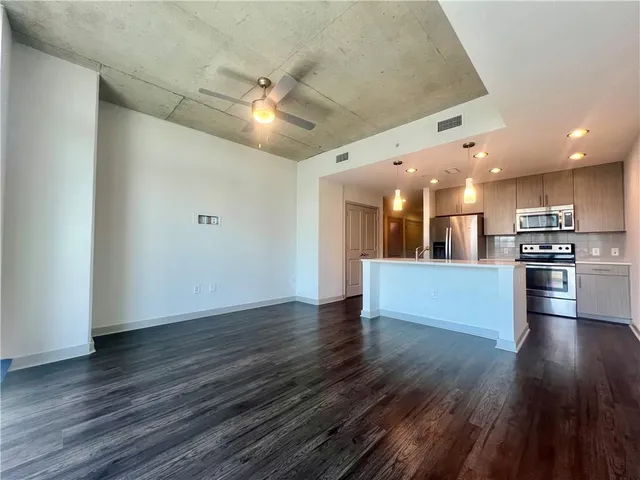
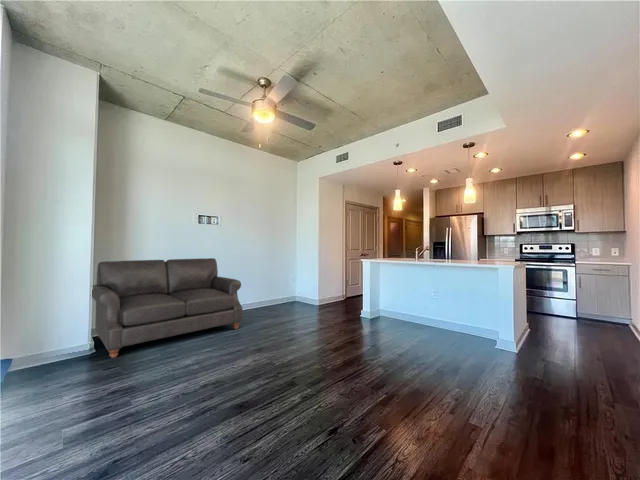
+ sofa [91,257,243,359]
